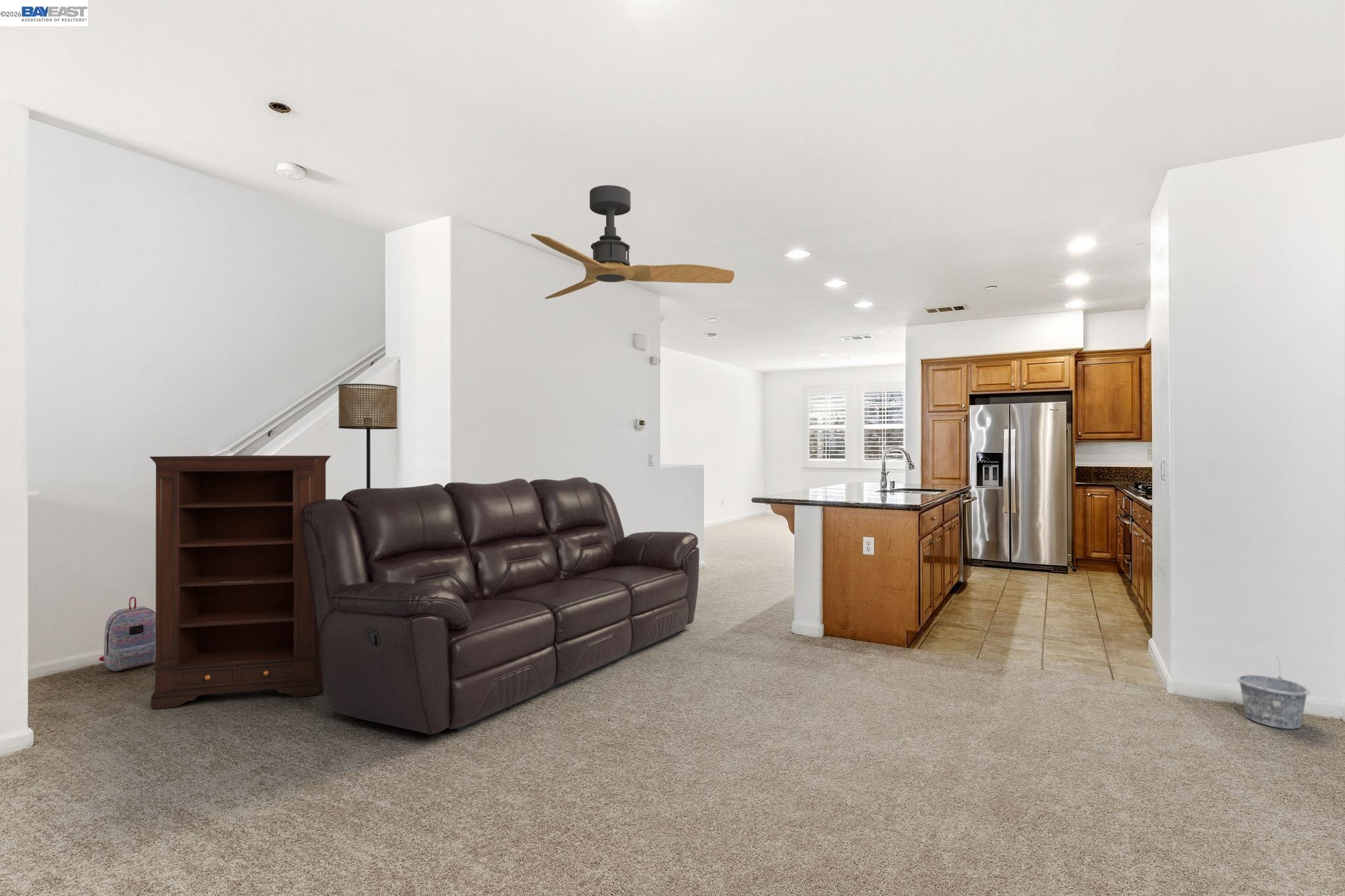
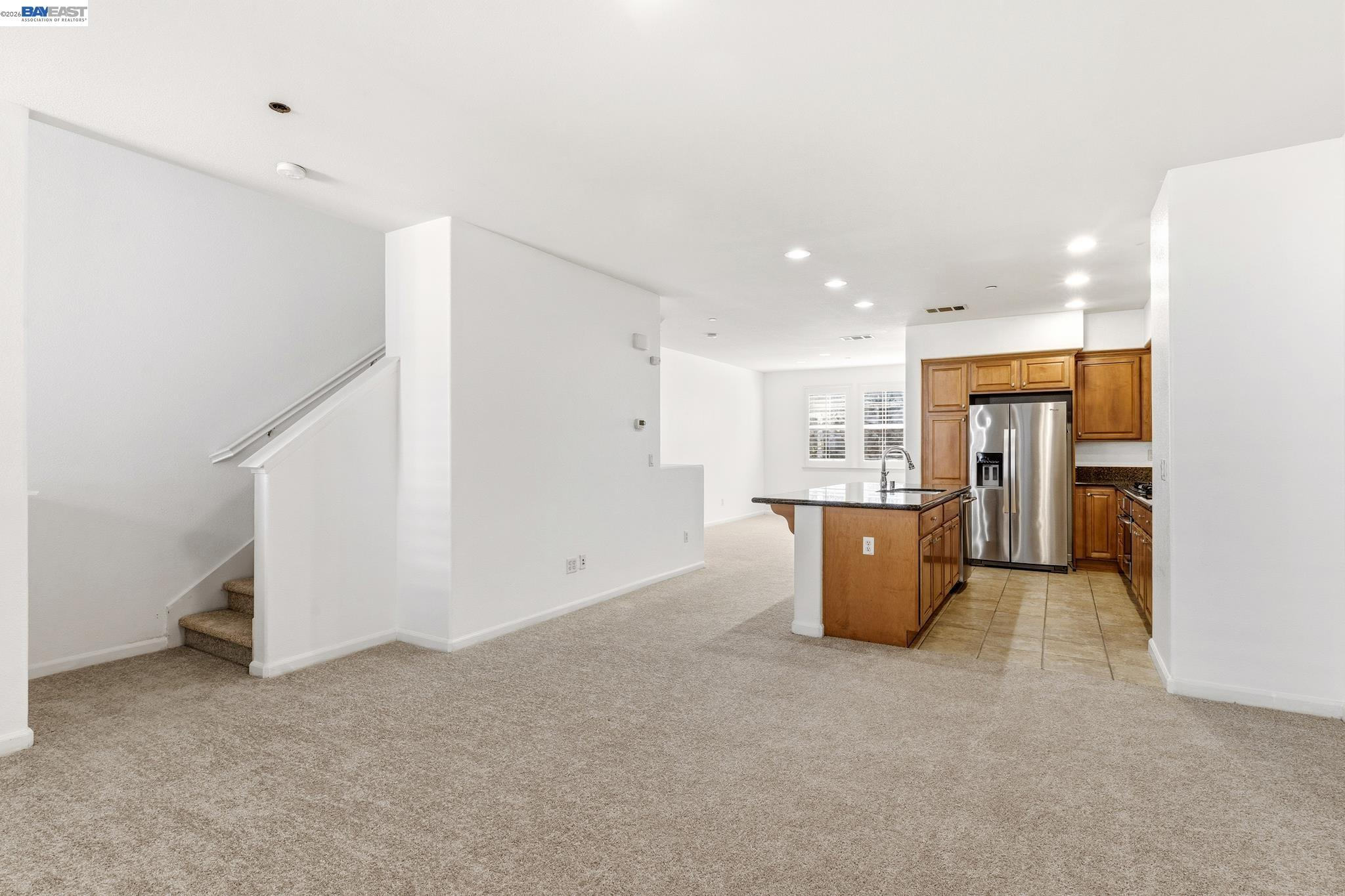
- bookshelf [149,455,332,710]
- ceiling fan [530,184,735,299]
- floor lamp [338,383,398,488]
- bucket [1236,655,1310,729]
- backpack [99,596,156,672]
- sofa [301,477,700,735]
